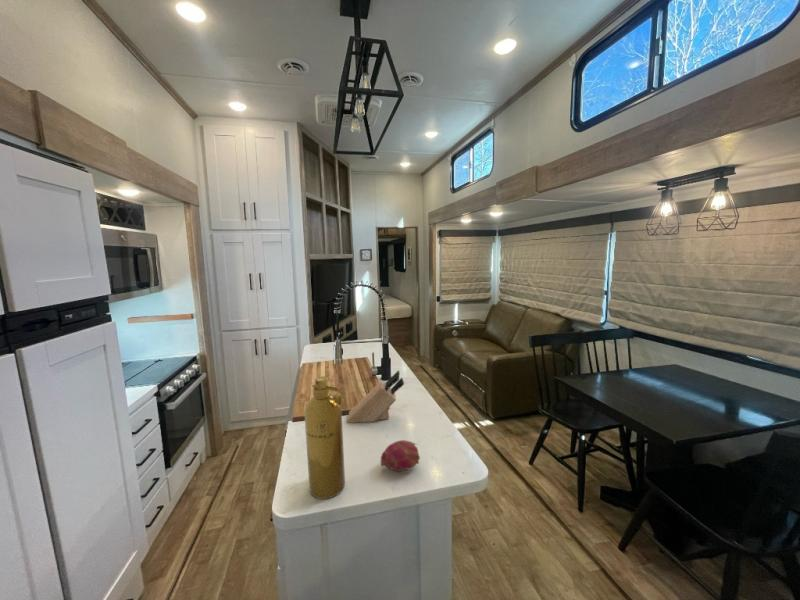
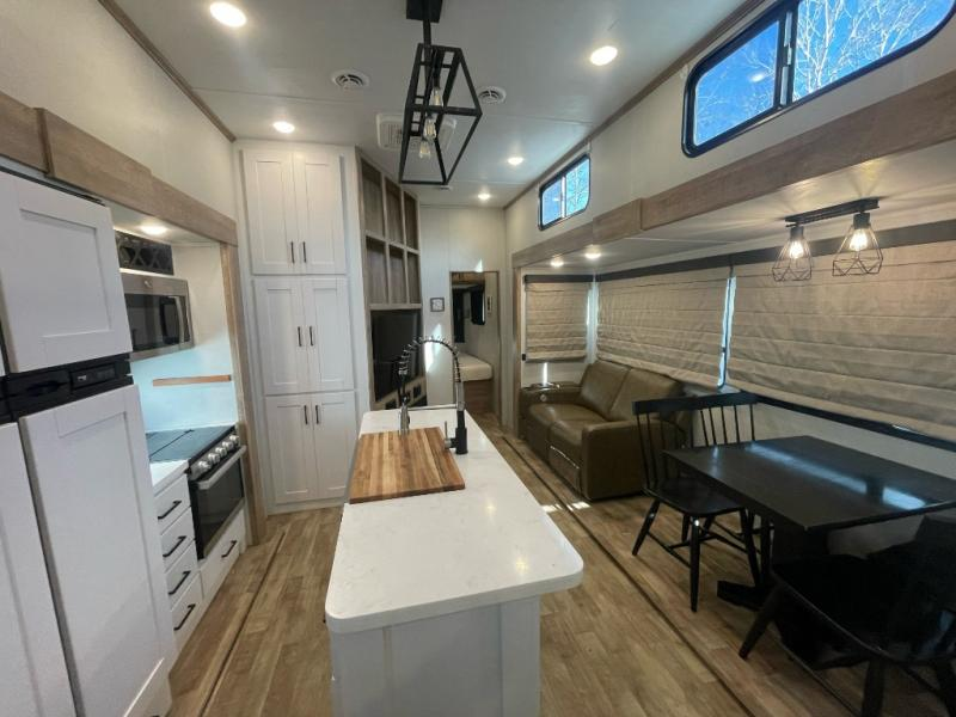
- fruit [380,439,421,472]
- spray bottle [303,375,346,500]
- knife block [346,369,405,424]
